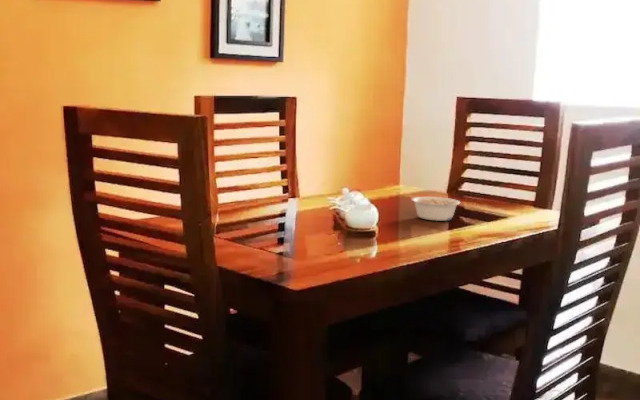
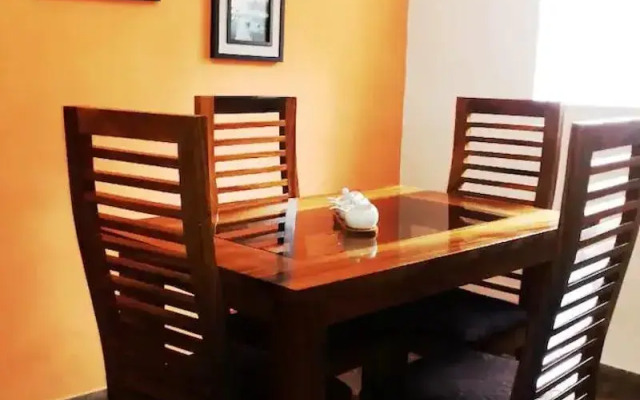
- legume [410,196,461,222]
